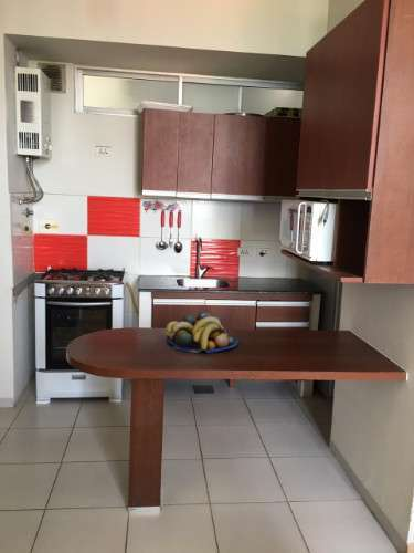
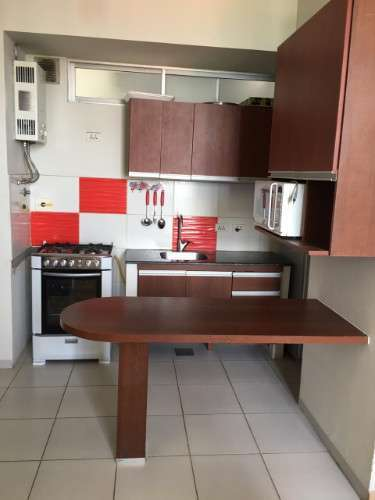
- fruit bowl [164,311,238,354]
